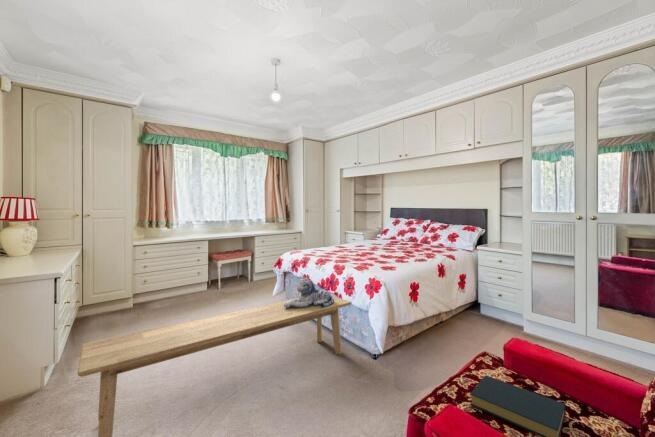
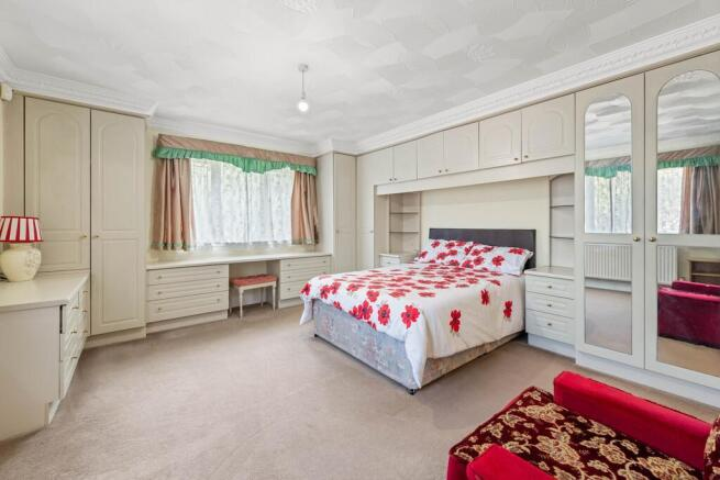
- plush toy [283,276,334,308]
- bench [76,294,353,437]
- hardback book [469,374,566,437]
